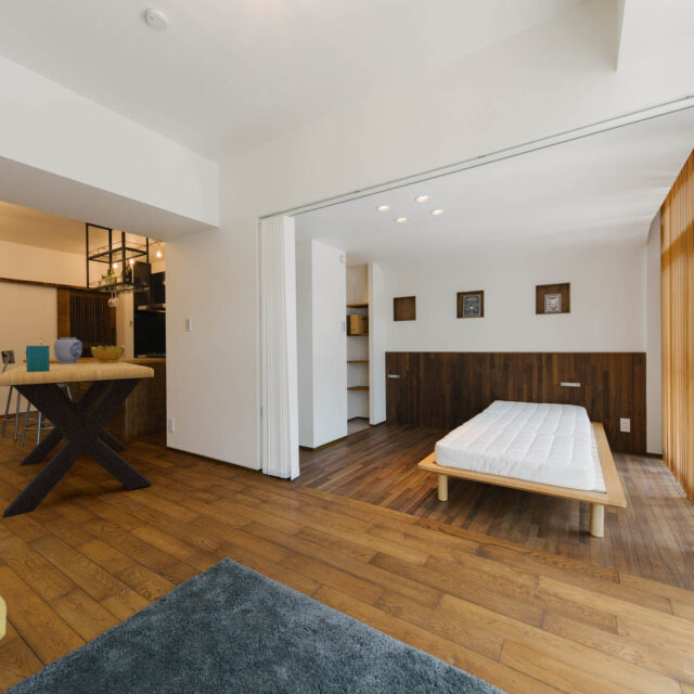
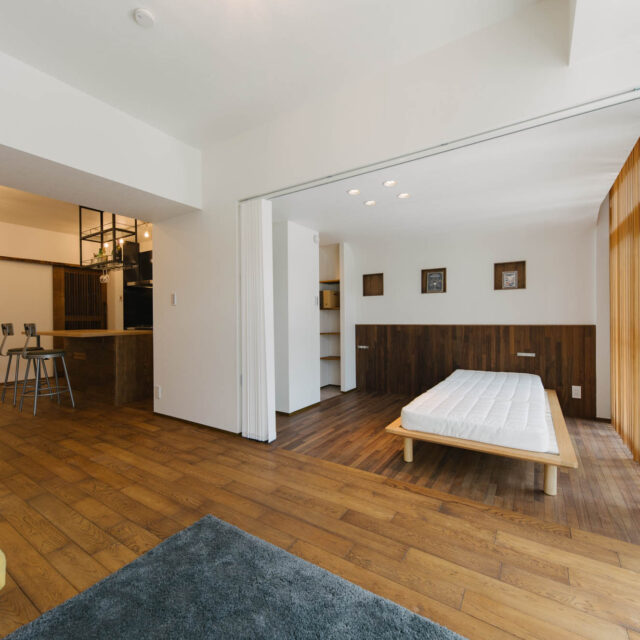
- dining table [0,337,155,519]
- decorative bowl [90,345,126,363]
- vase [53,336,83,364]
